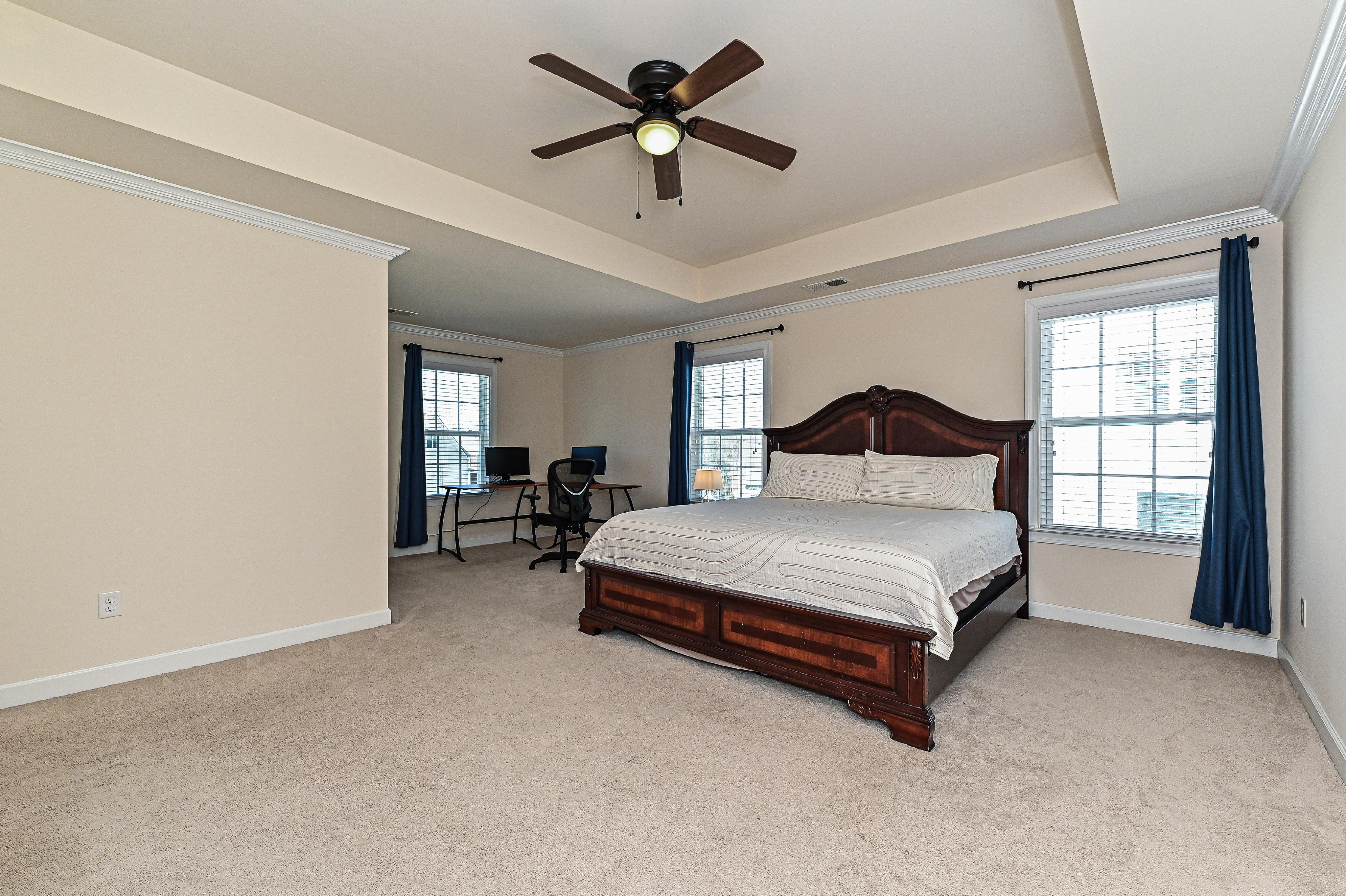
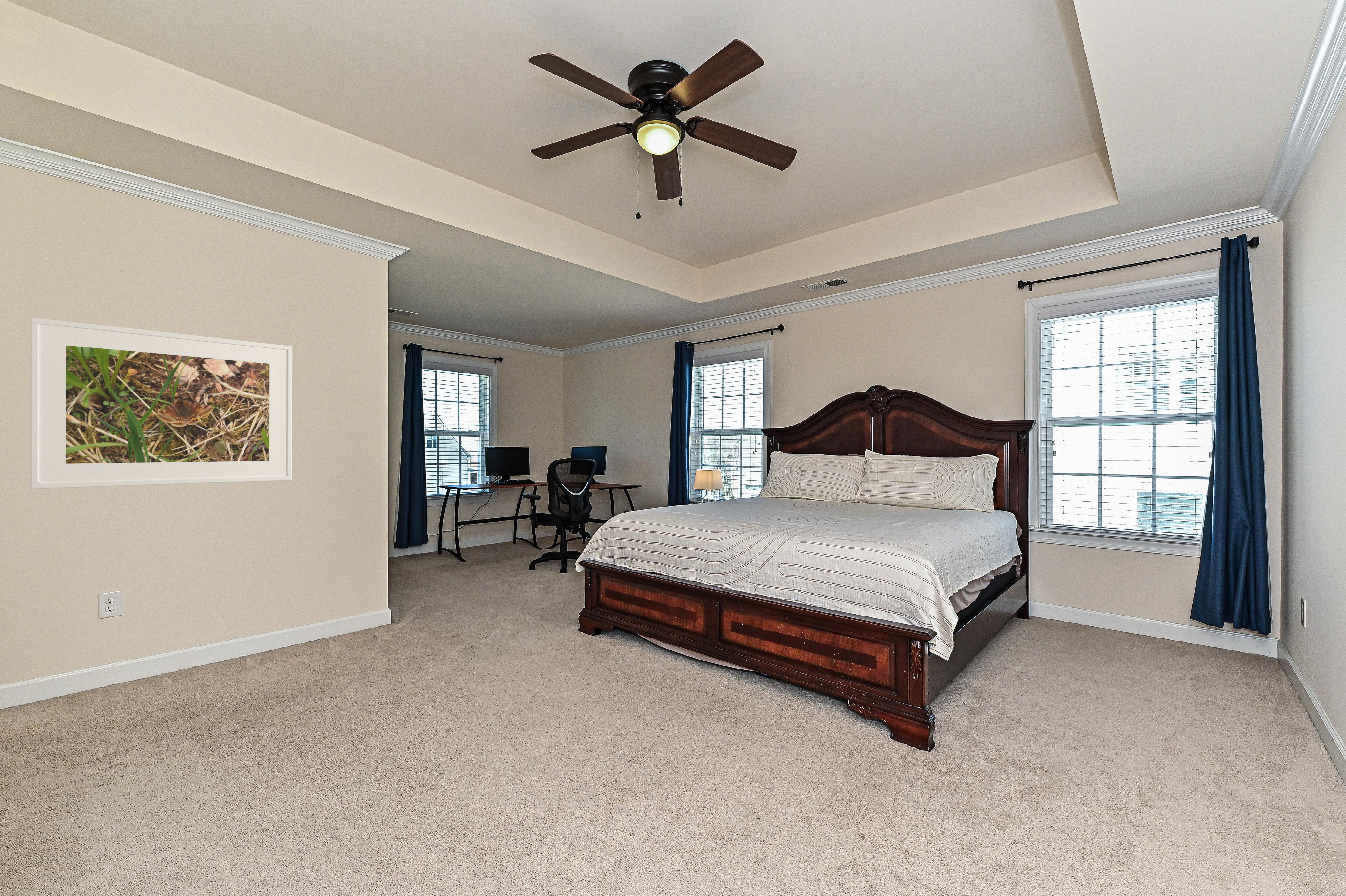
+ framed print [30,317,293,489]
